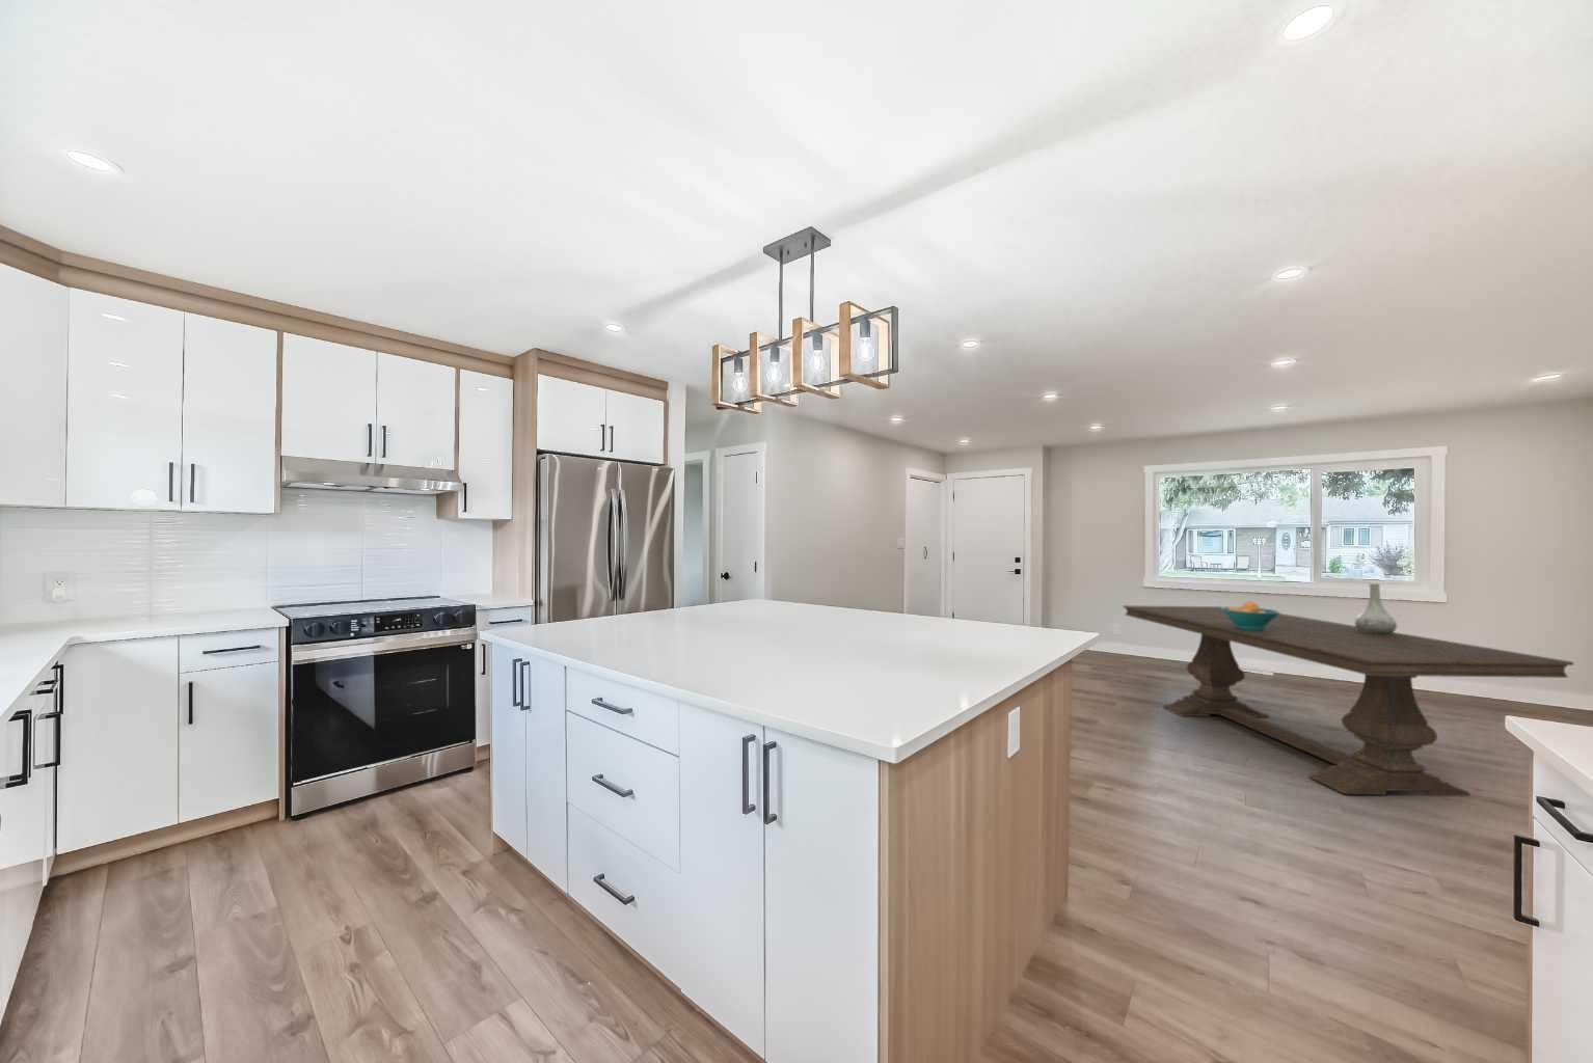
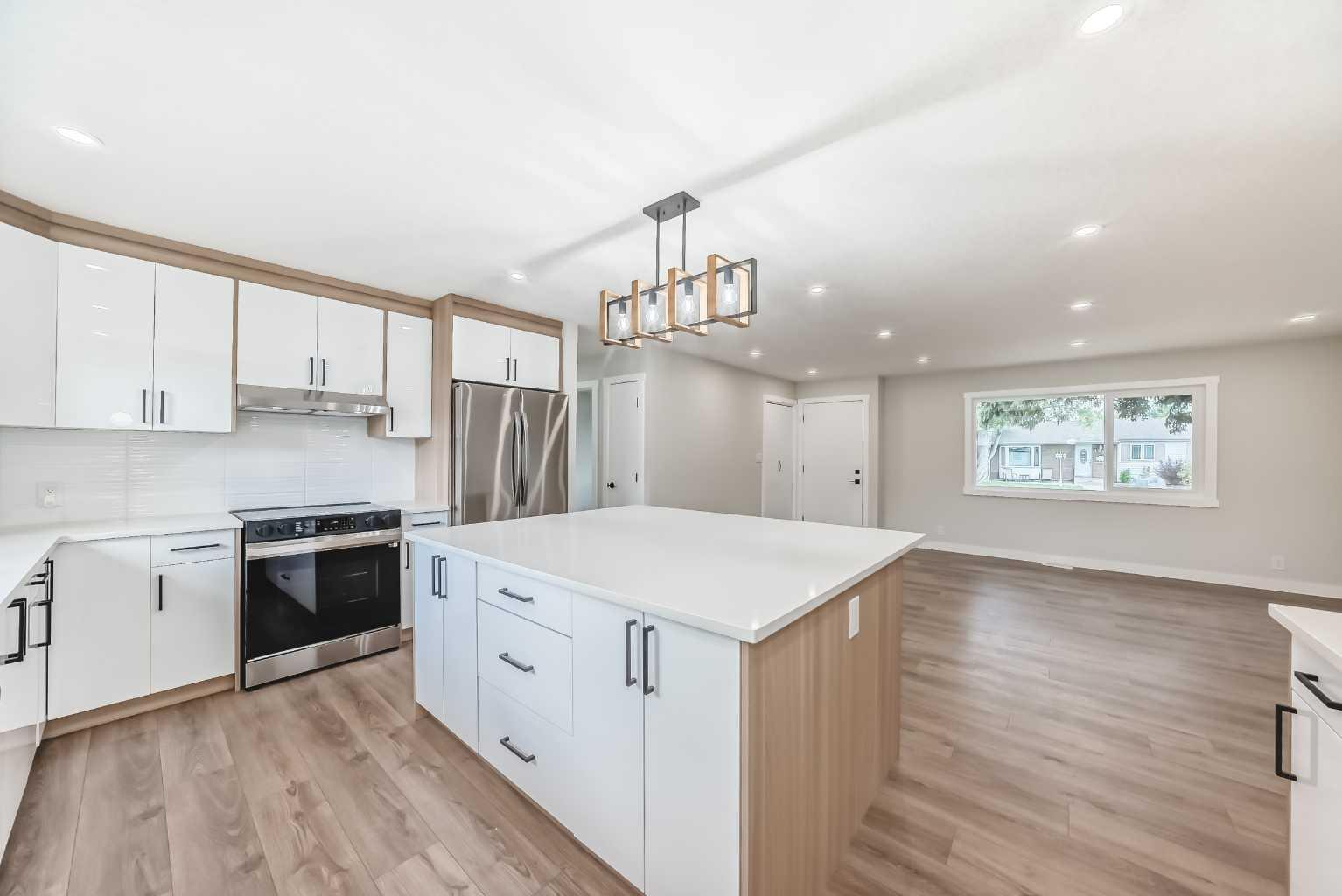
- fruit bowl [1221,600,1282,630]
- dining table [1122,604,1575,796]
- vase [1354,583,1398,635]
